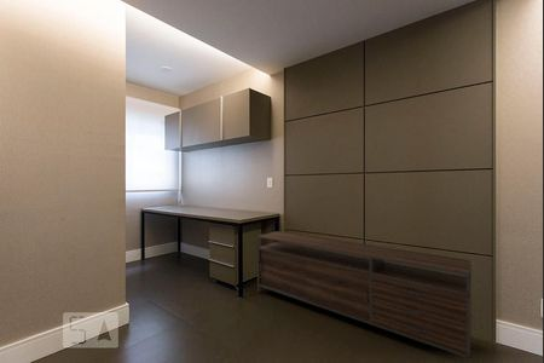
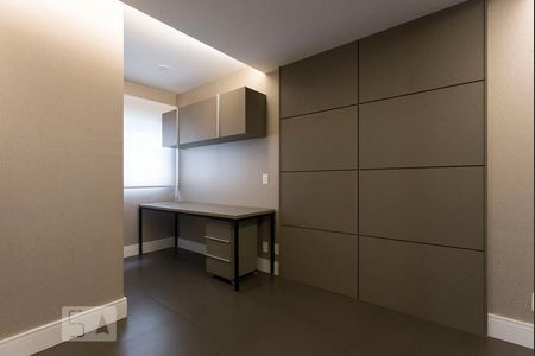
- credenza [256,230,473,363]
